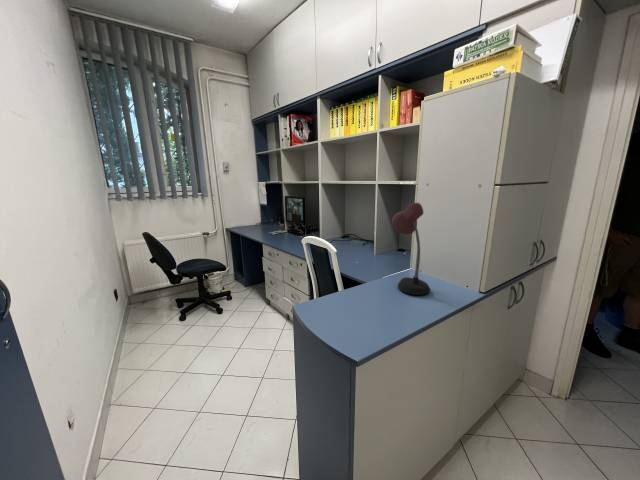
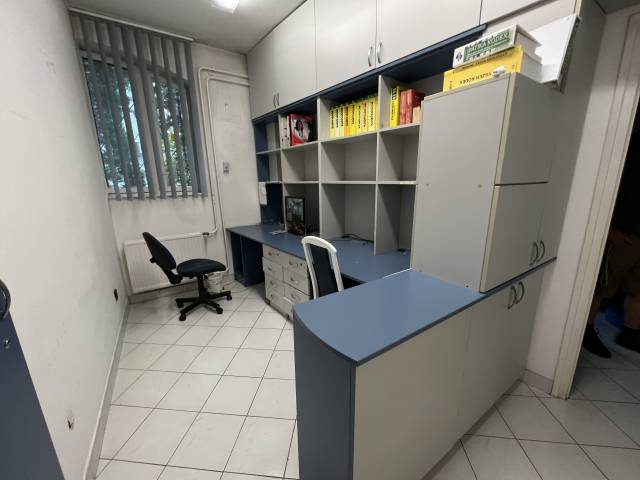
- desk lamp [391,202,431,296]
